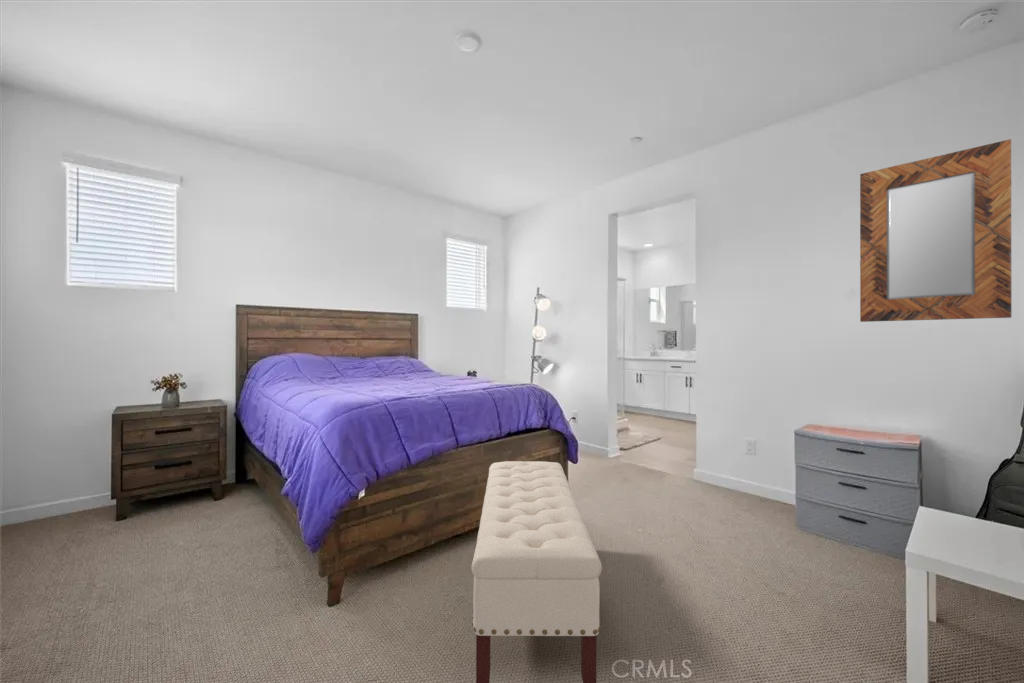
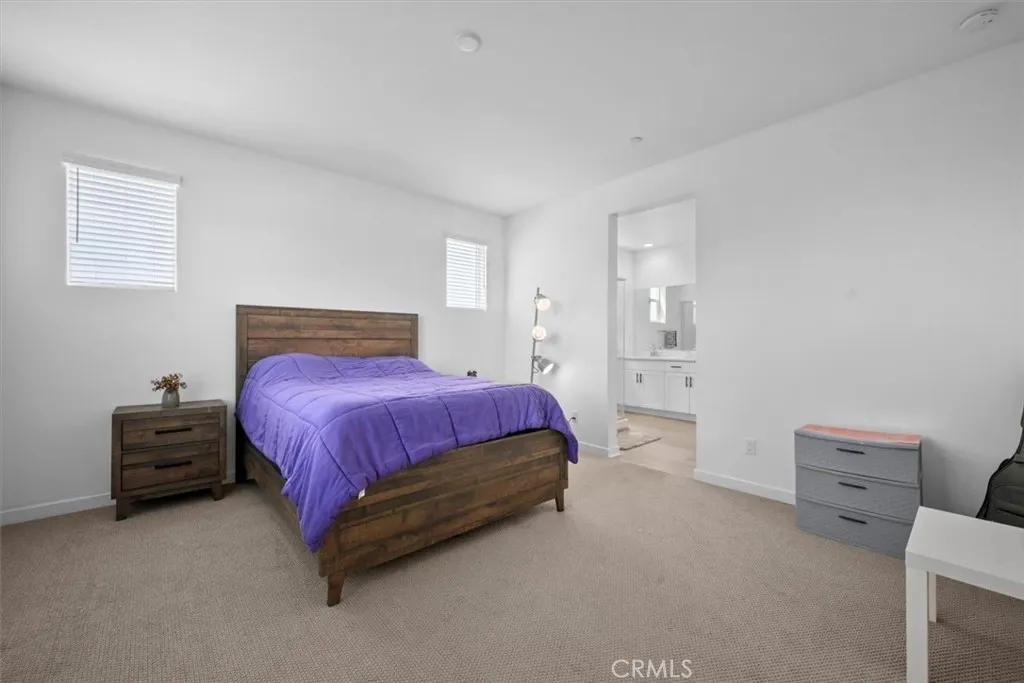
- bench [470,460,603,683]
- home mirror [859,138,1012,323]
